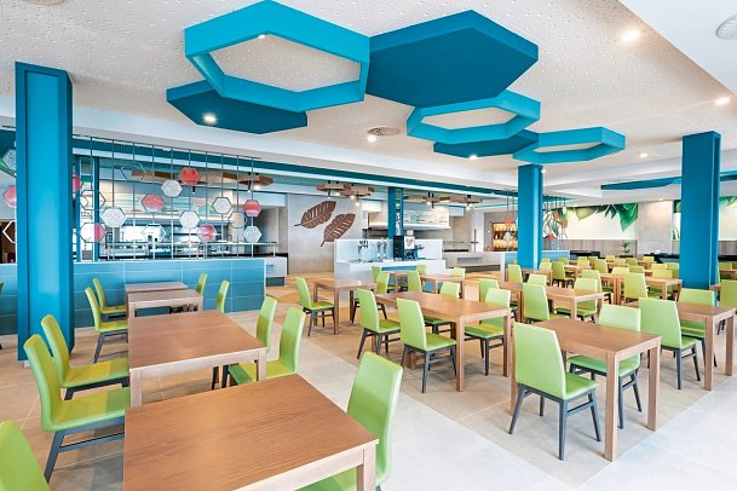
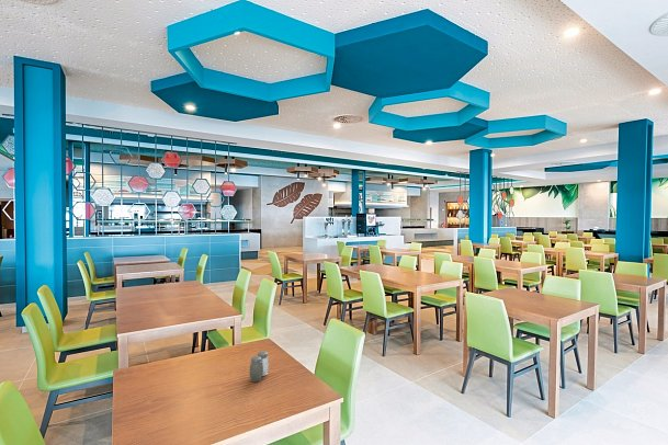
+ salt and pepper shaker [249,351,270,383]
